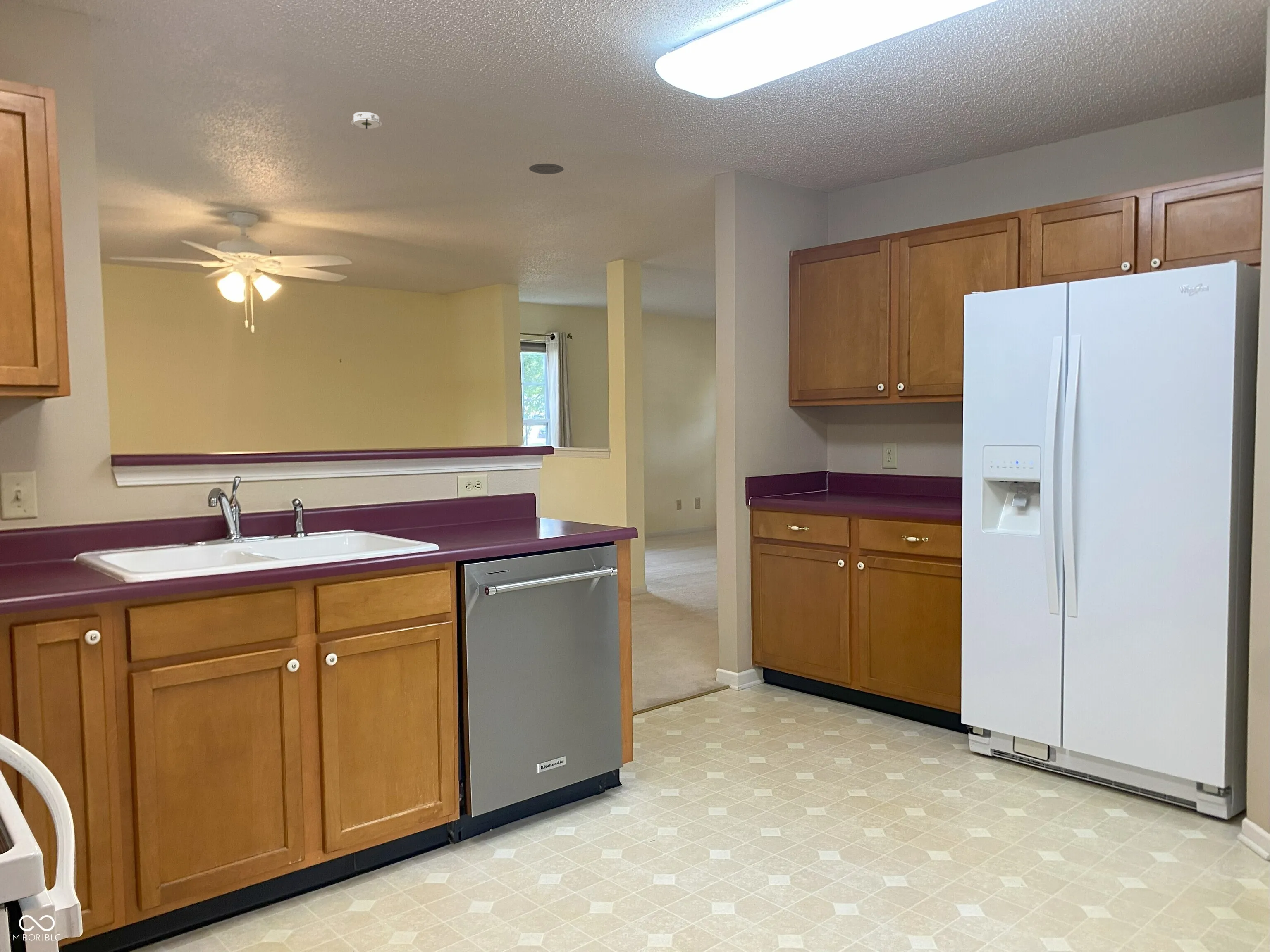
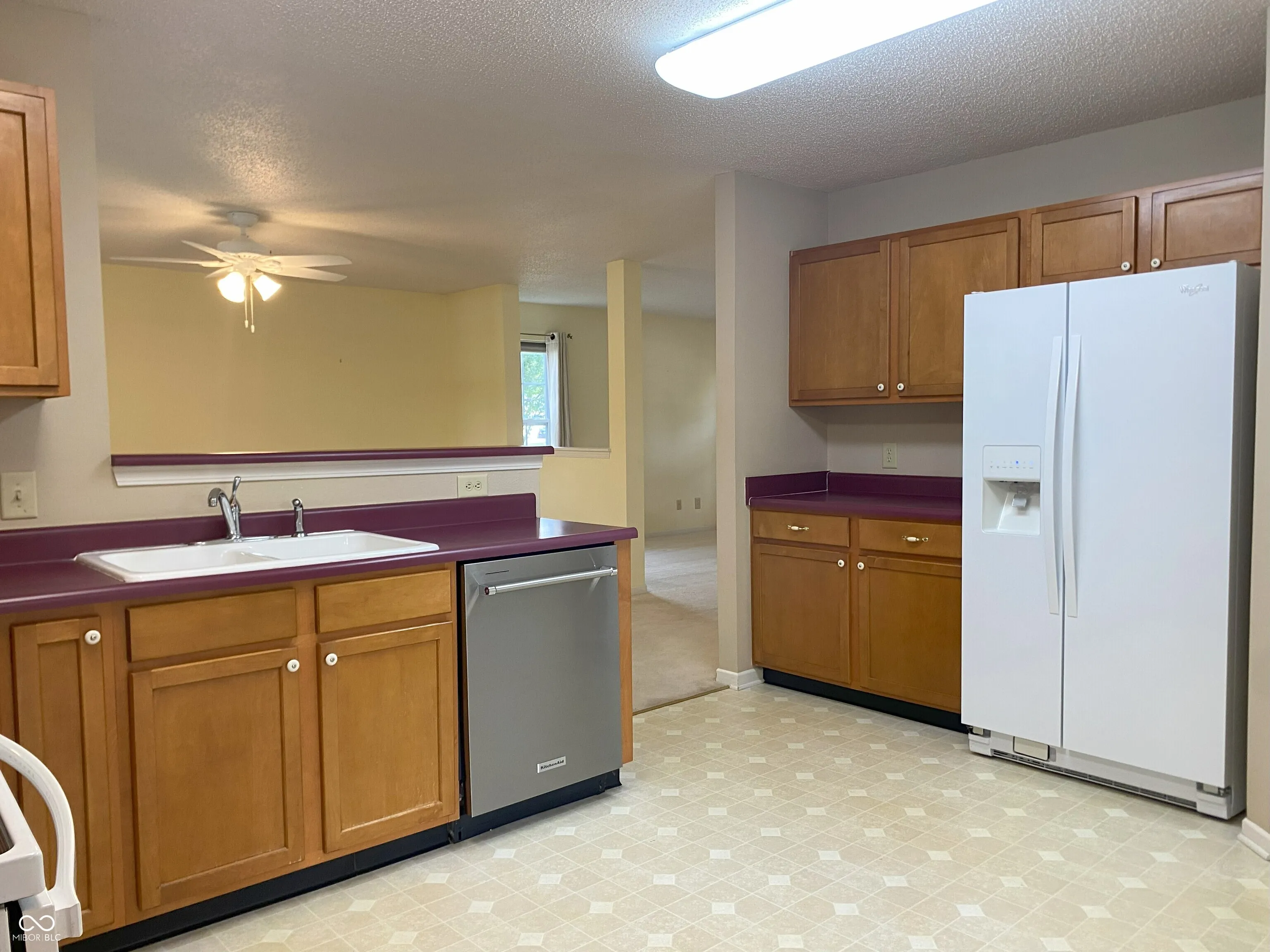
- smoke detector [349,112,382,129]
- recessed light [529,163,564,174]
